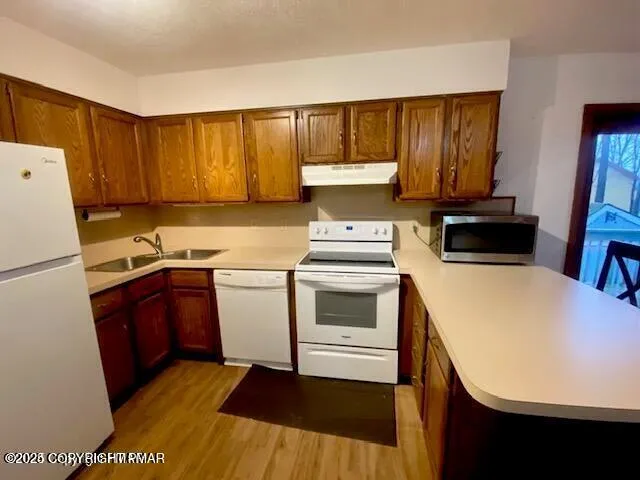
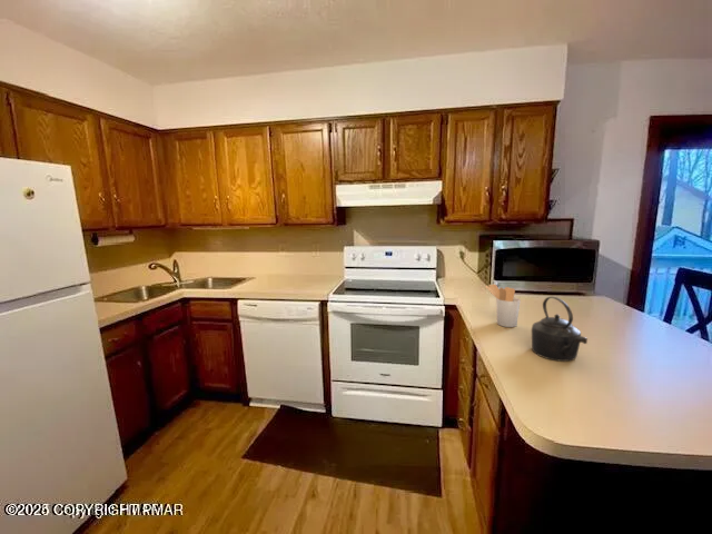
+ kettle [531,296,589,363]
+ utensil holder [484,283,522,328]
